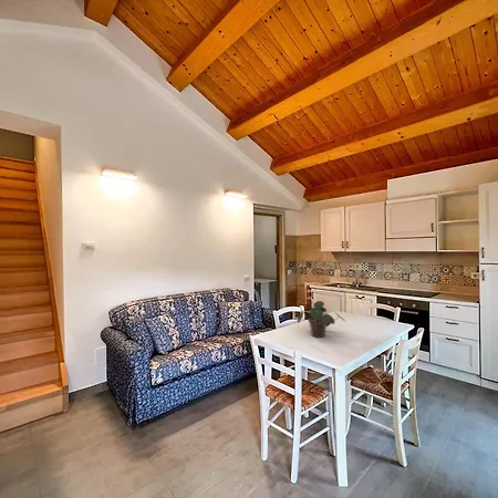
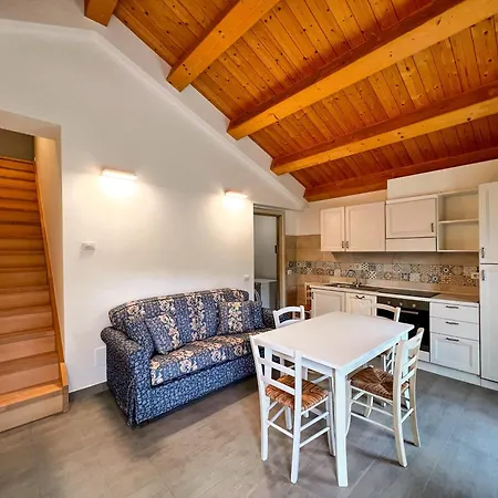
- potted plant [297,300,346,339]
